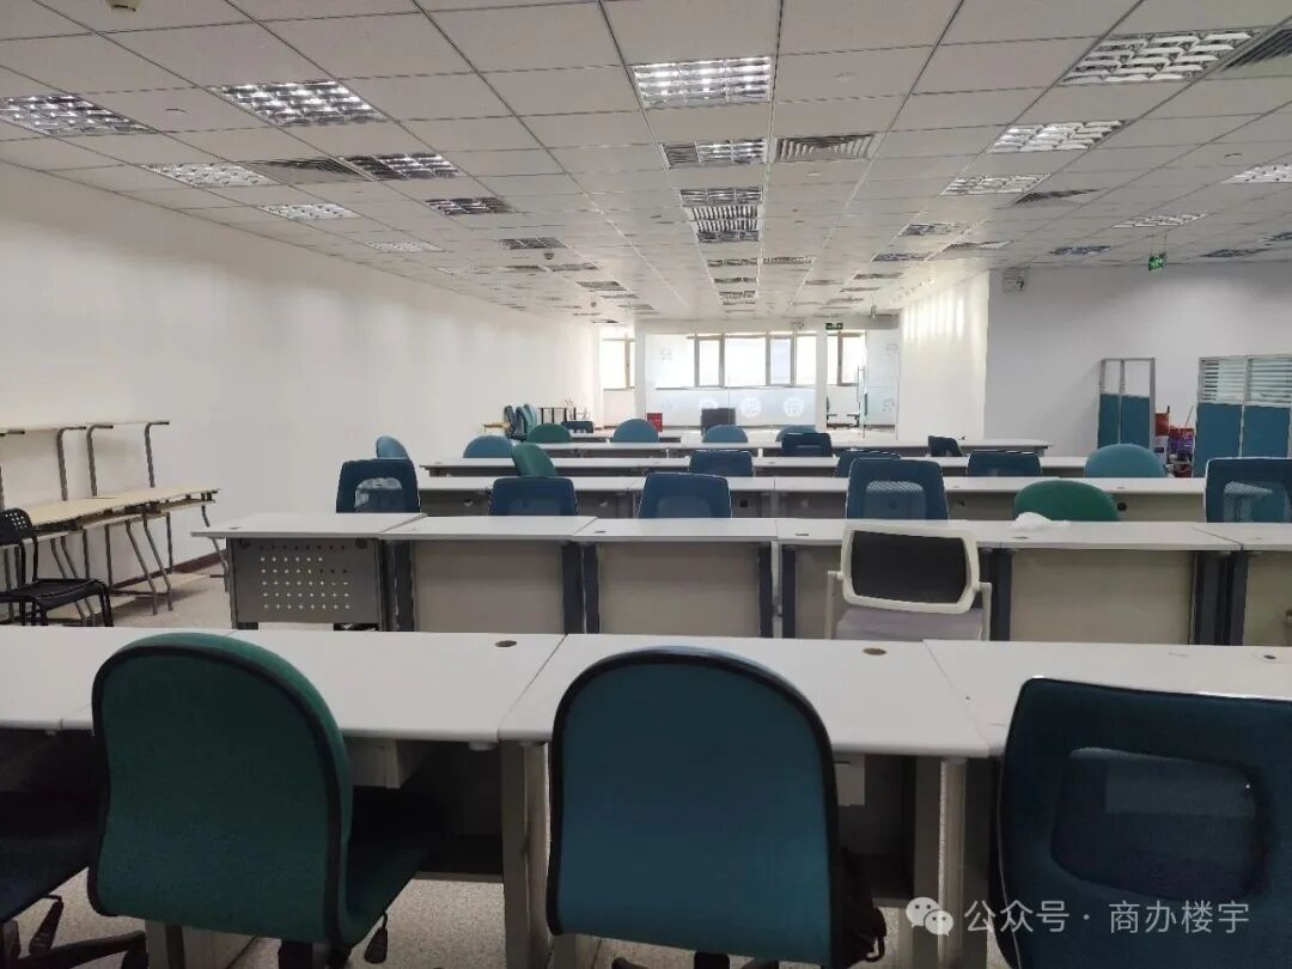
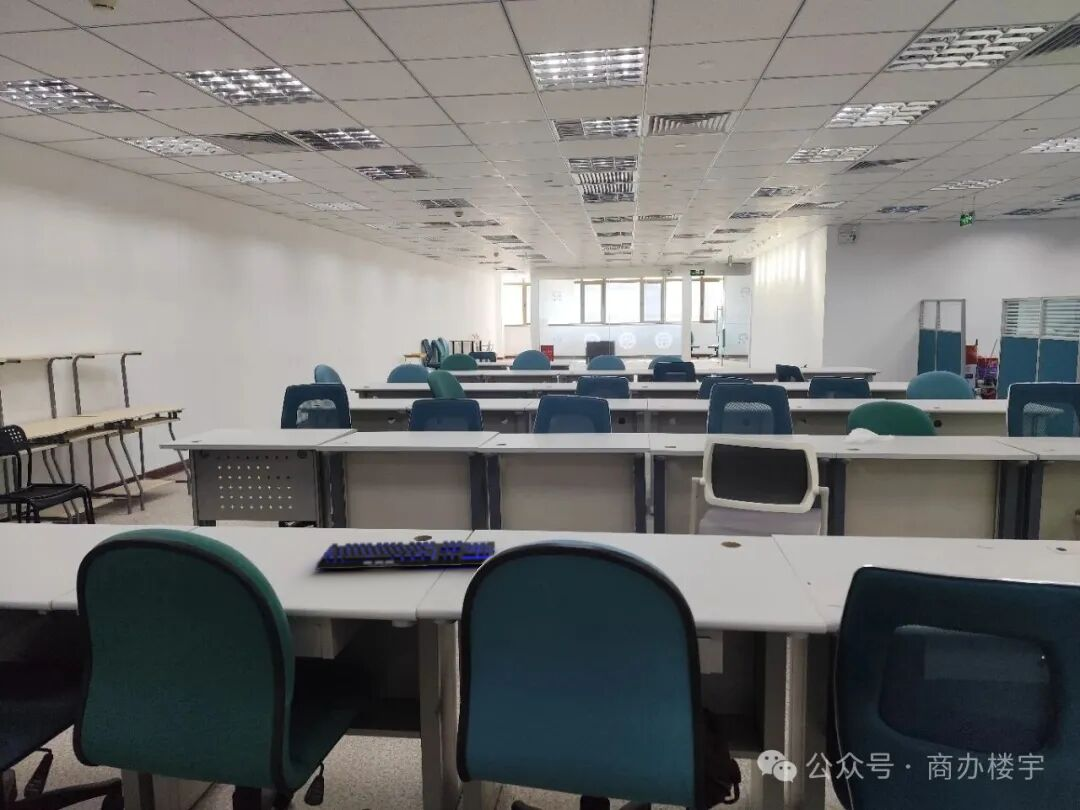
+ keyboard [314,539,496,571]
